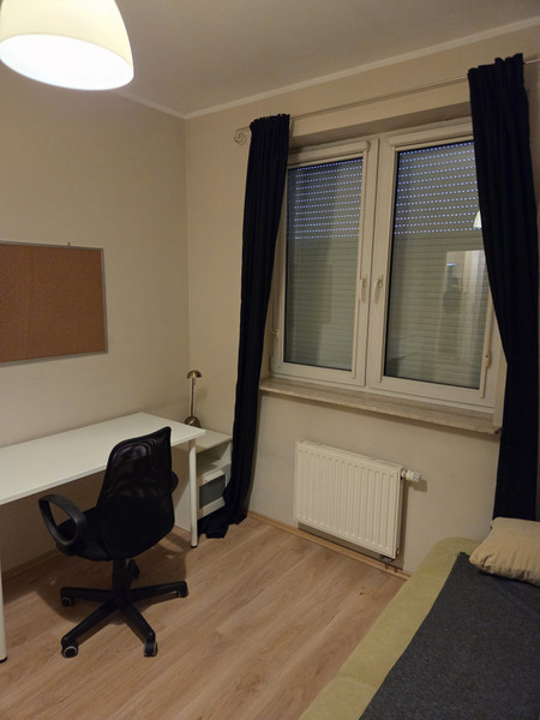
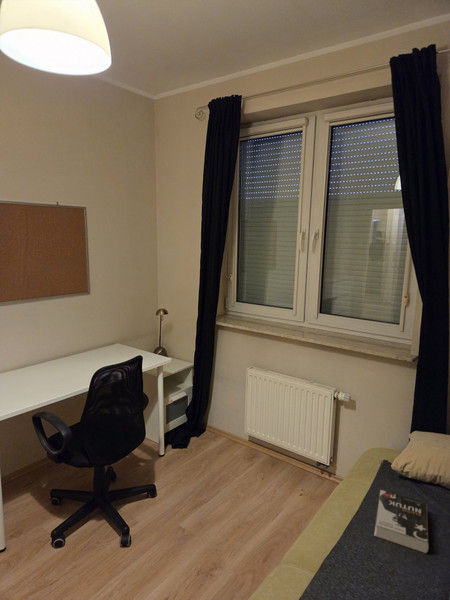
+ book [373,489,430,554]
